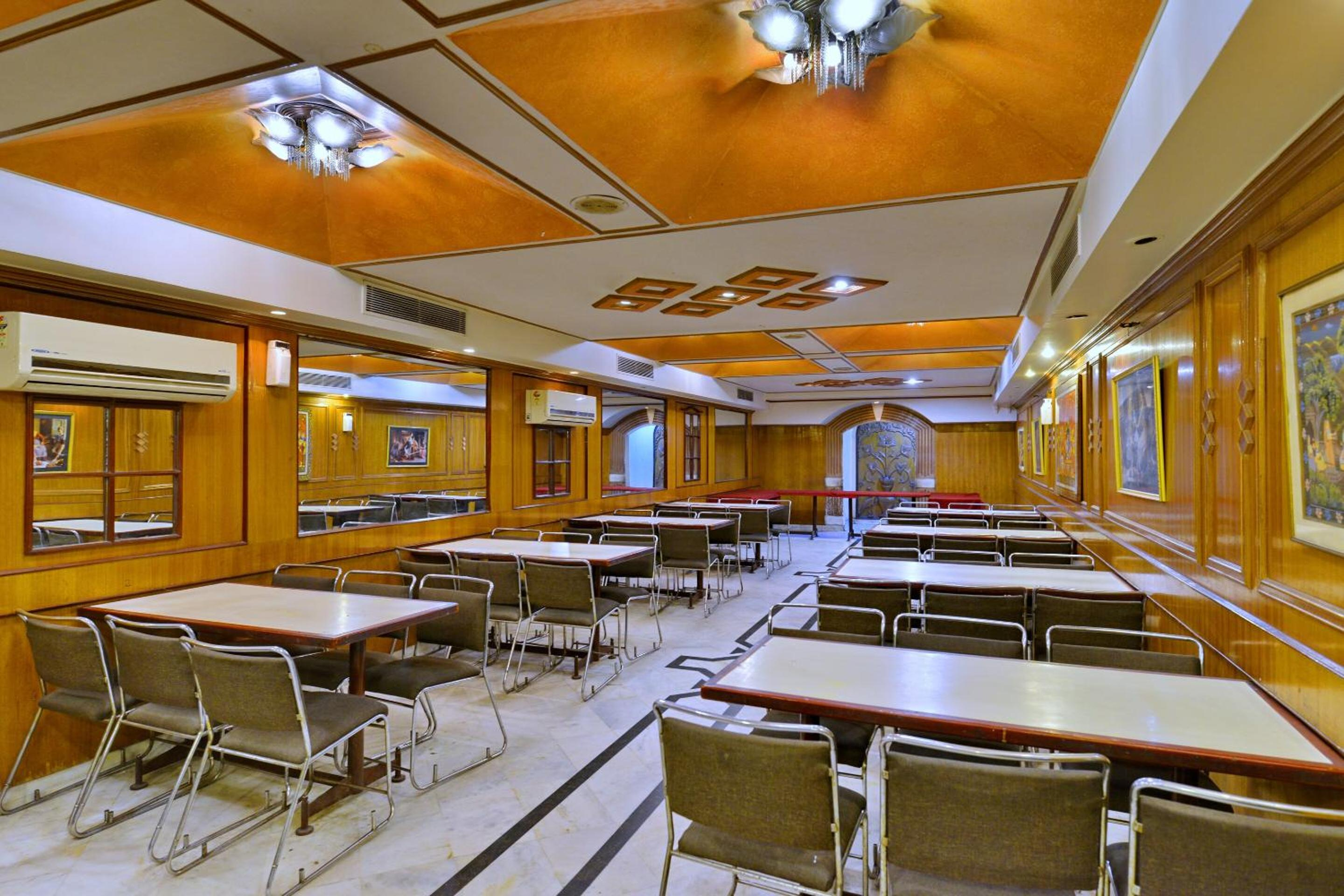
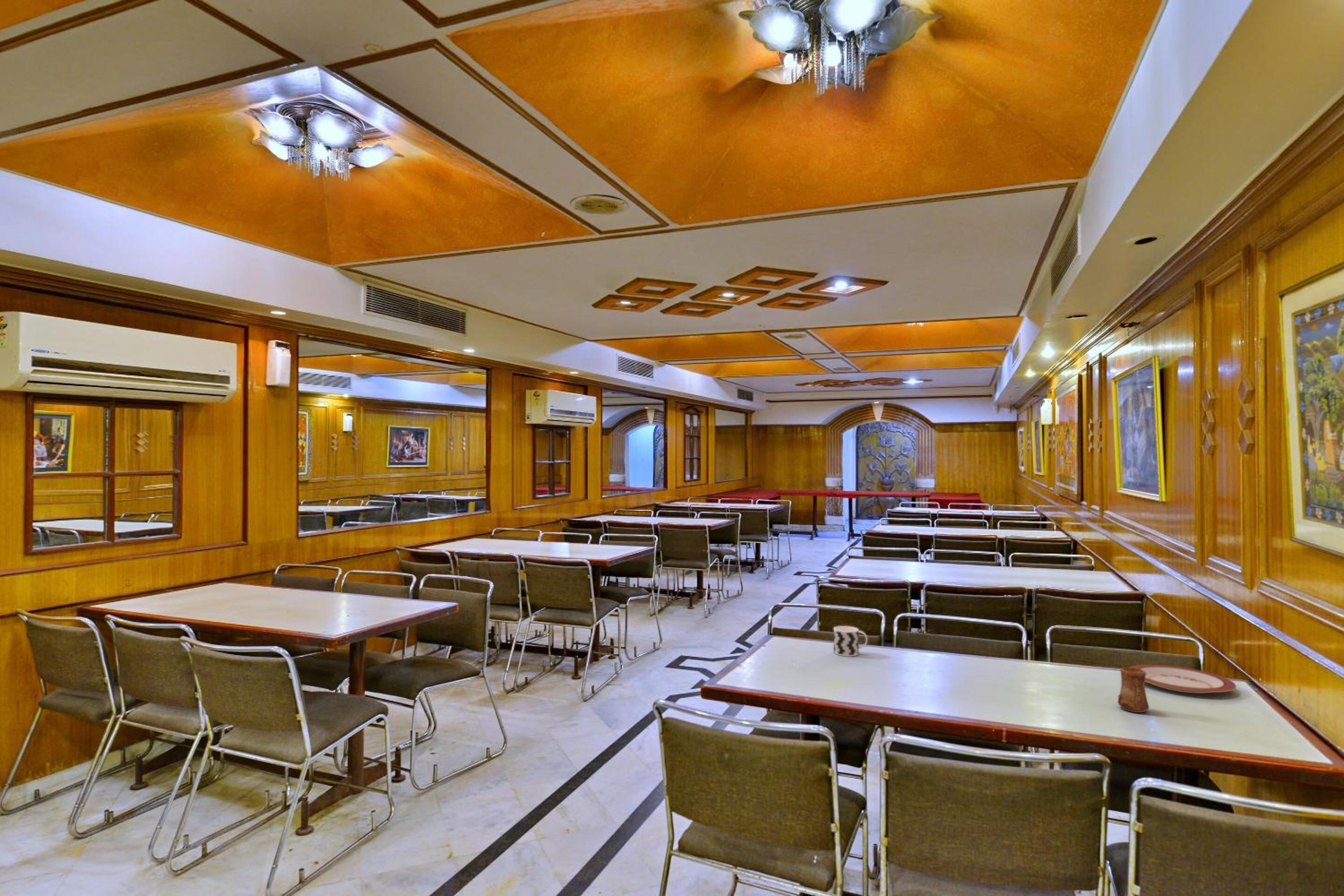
+ cup [833,625,868,657]
+ cup [1117,667,1149,713]
+ plate [1129,664,1237,694]
